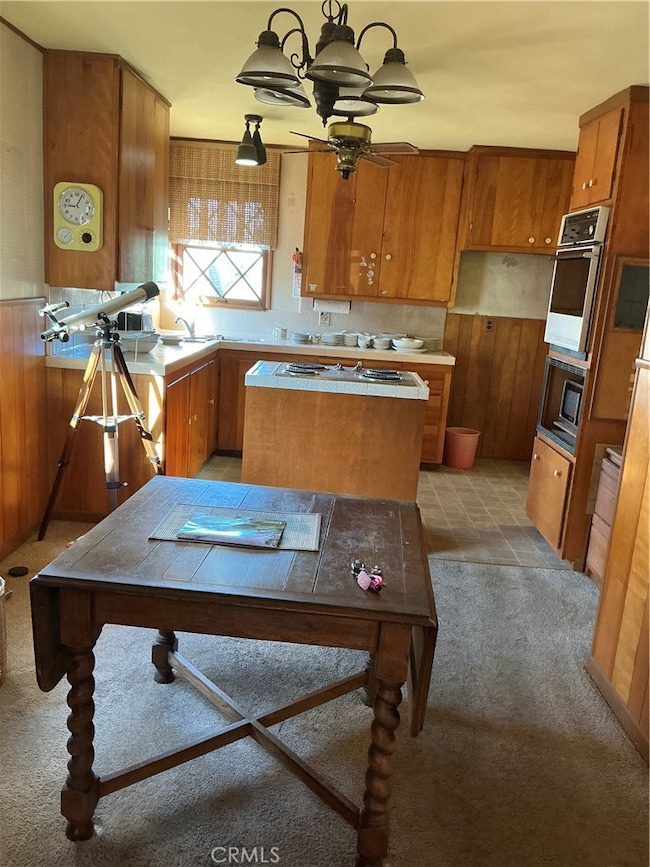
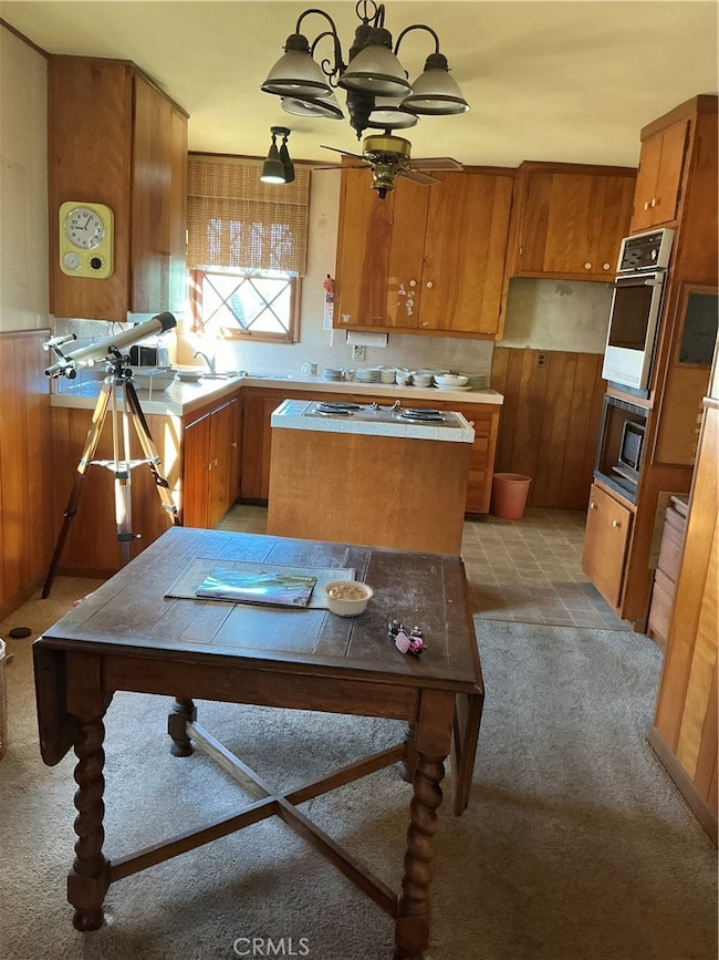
+ legume [321,579,374,618]
